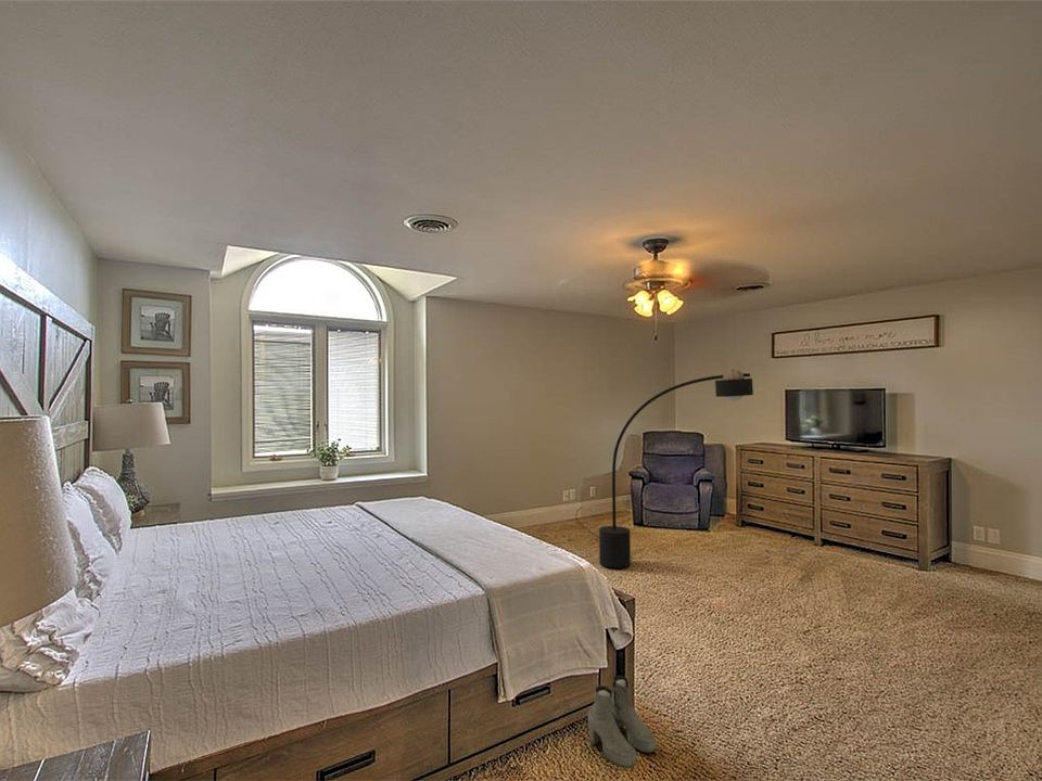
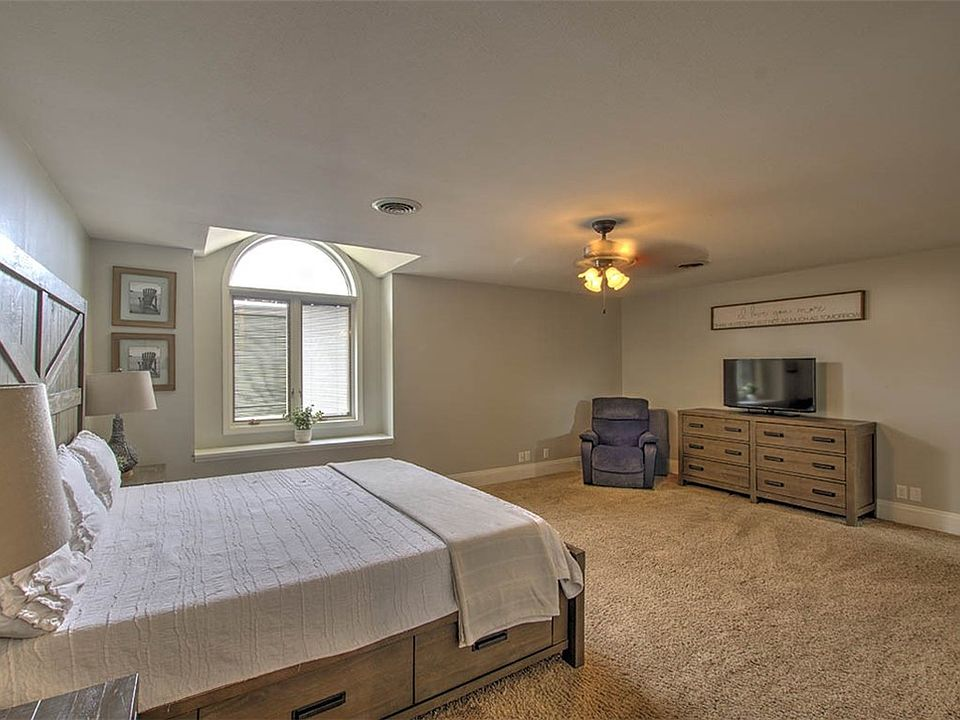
- floor lamp [575,369,754,568]
- boots [587,675,658,769]
